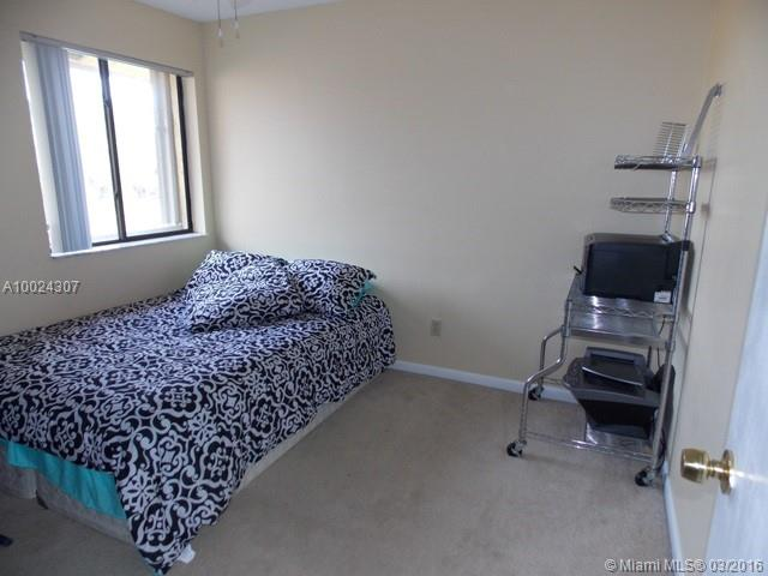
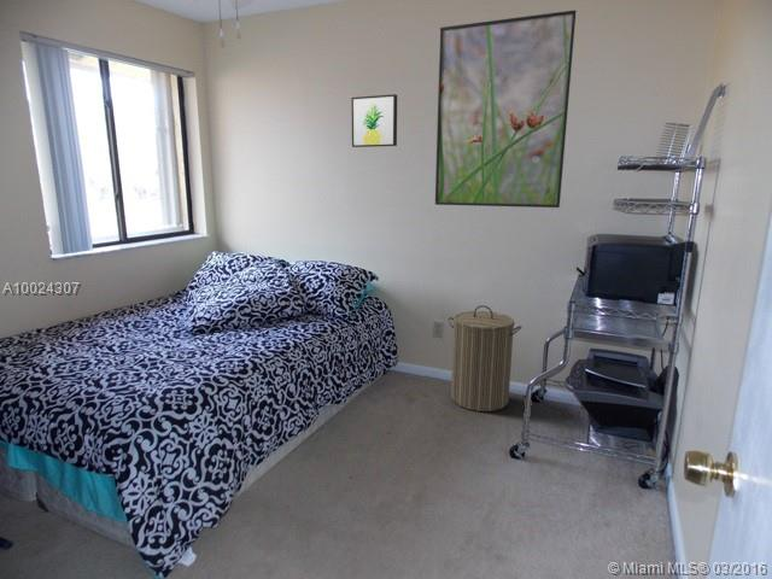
+ wall art [350,93,398,148]
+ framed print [434,10,577,209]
+ laundry hamper [446,304,522,413]
